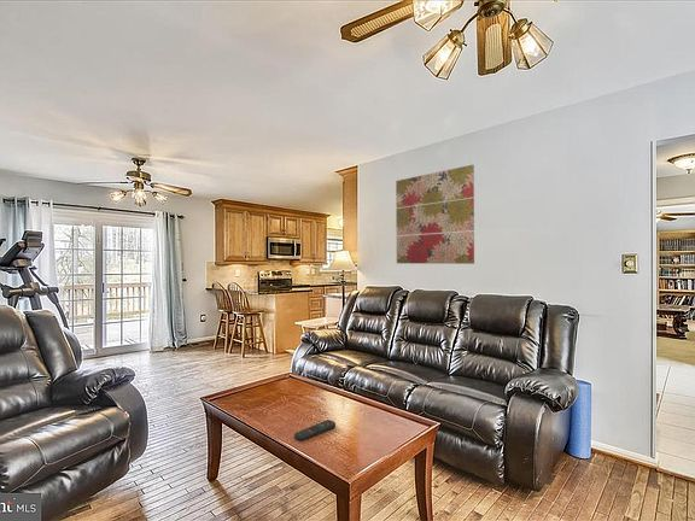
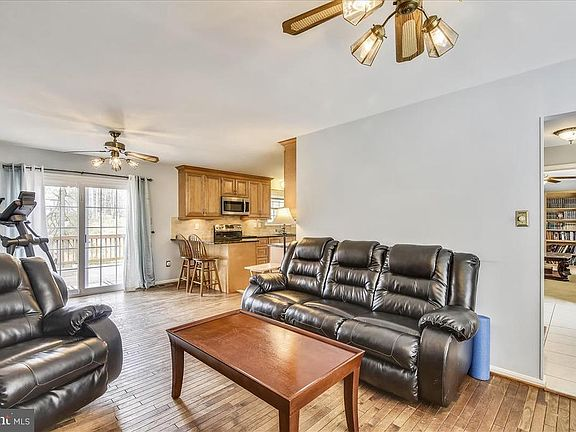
- wall art [395,164,475,265]
- remote control [293,418,337,443]
